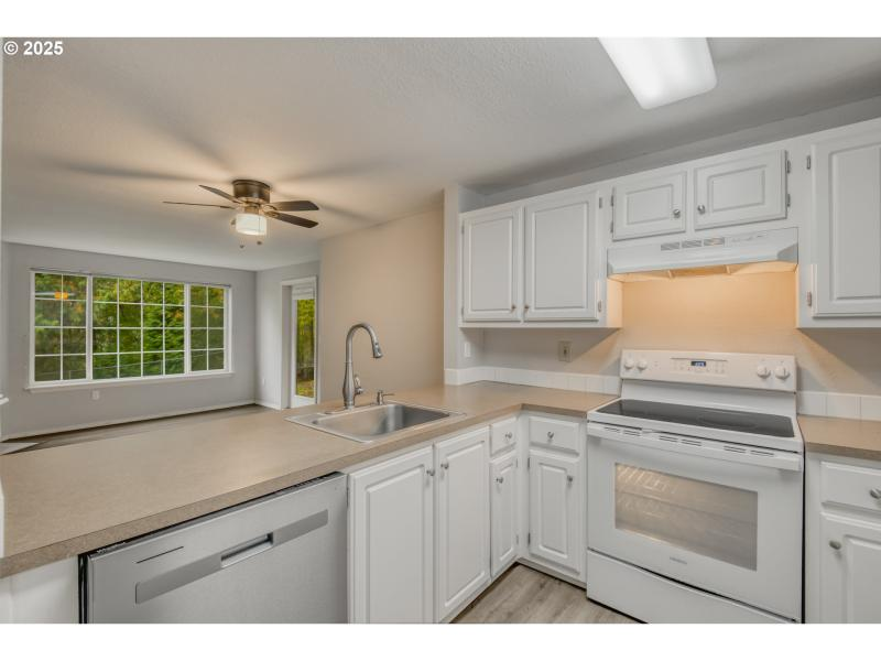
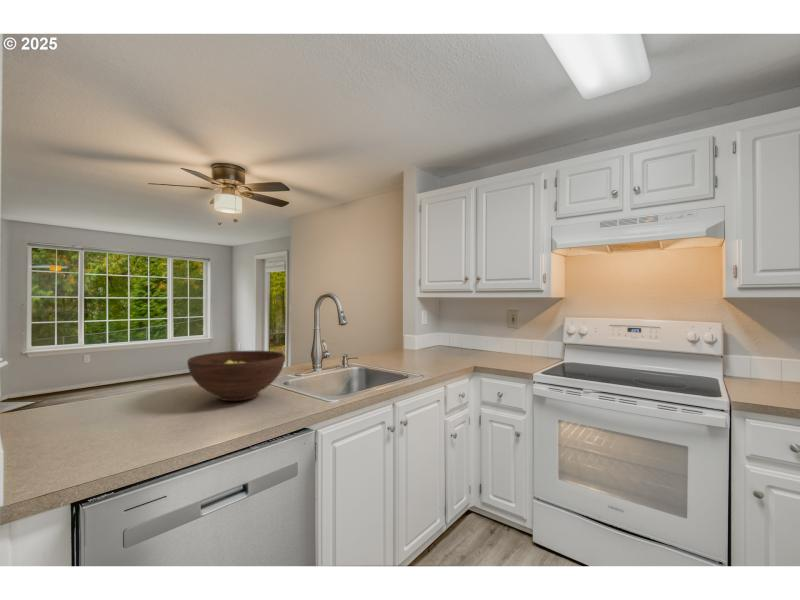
+ fruit bowl [186,350,286,402]
